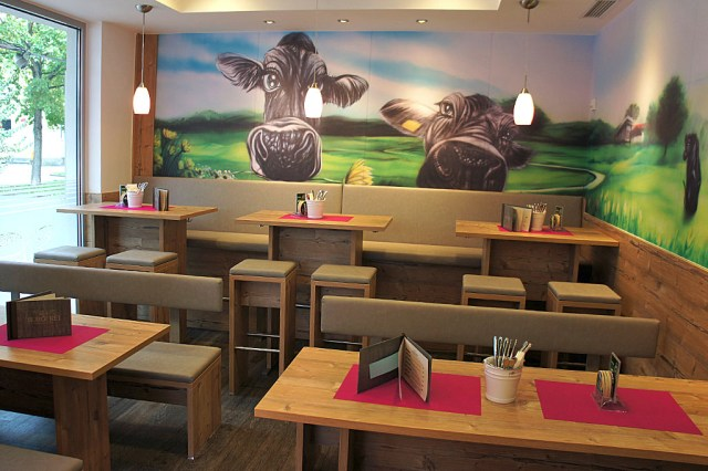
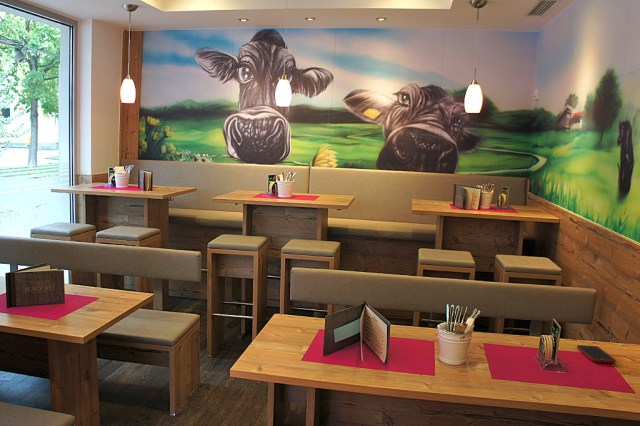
+ cell phone [576,344,616,364]
